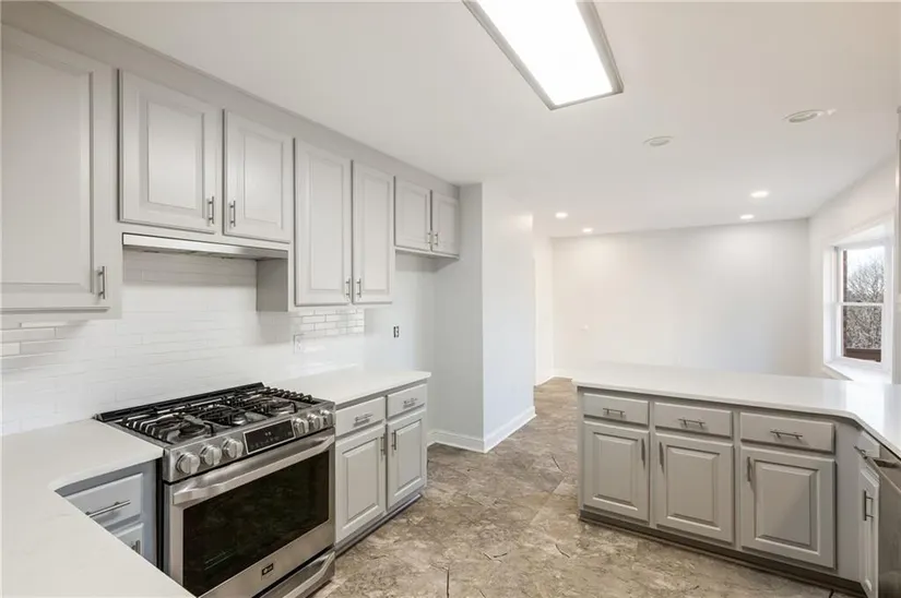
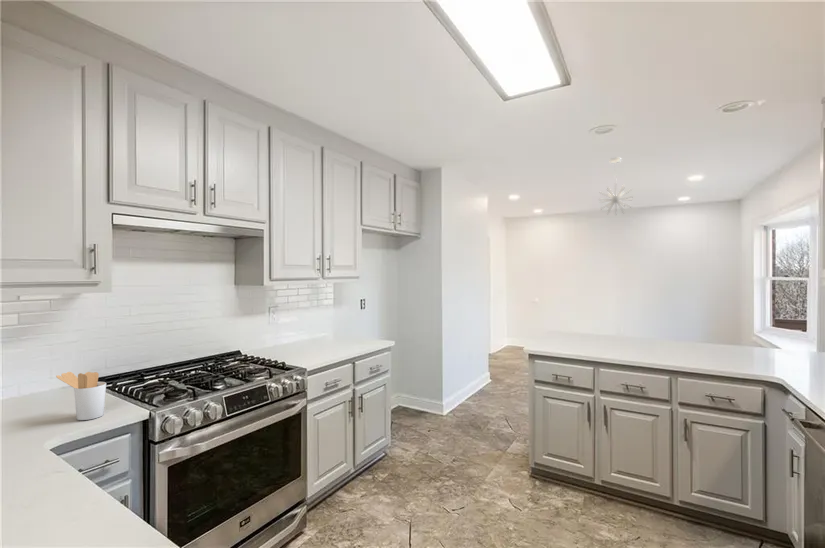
+ utensil holder [55,371,107,421]
+ pendant light [598,157,634,216]
